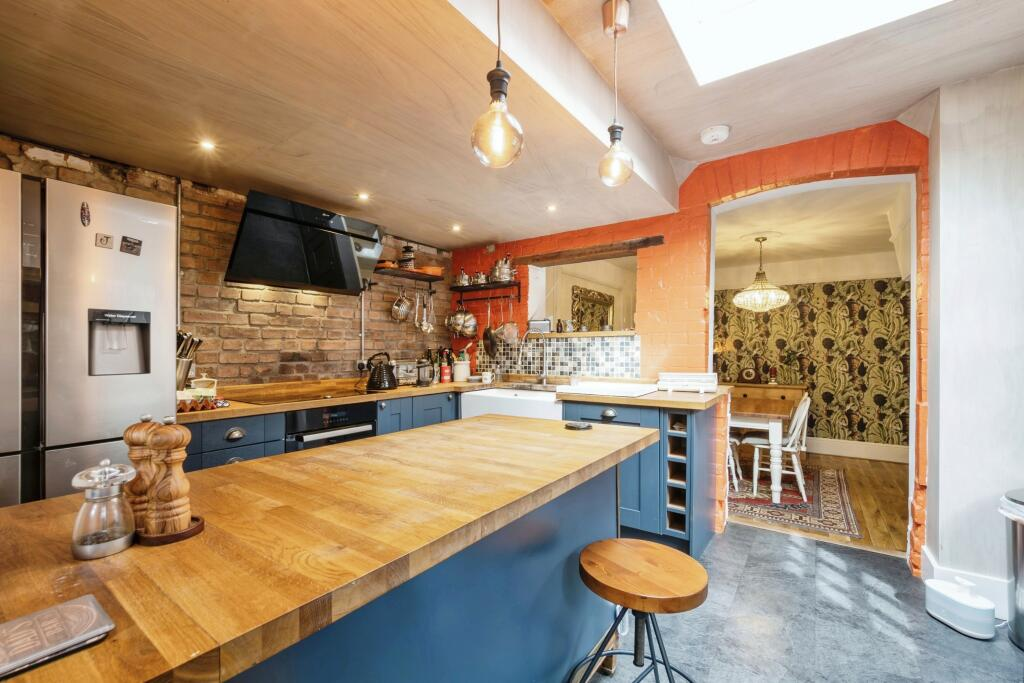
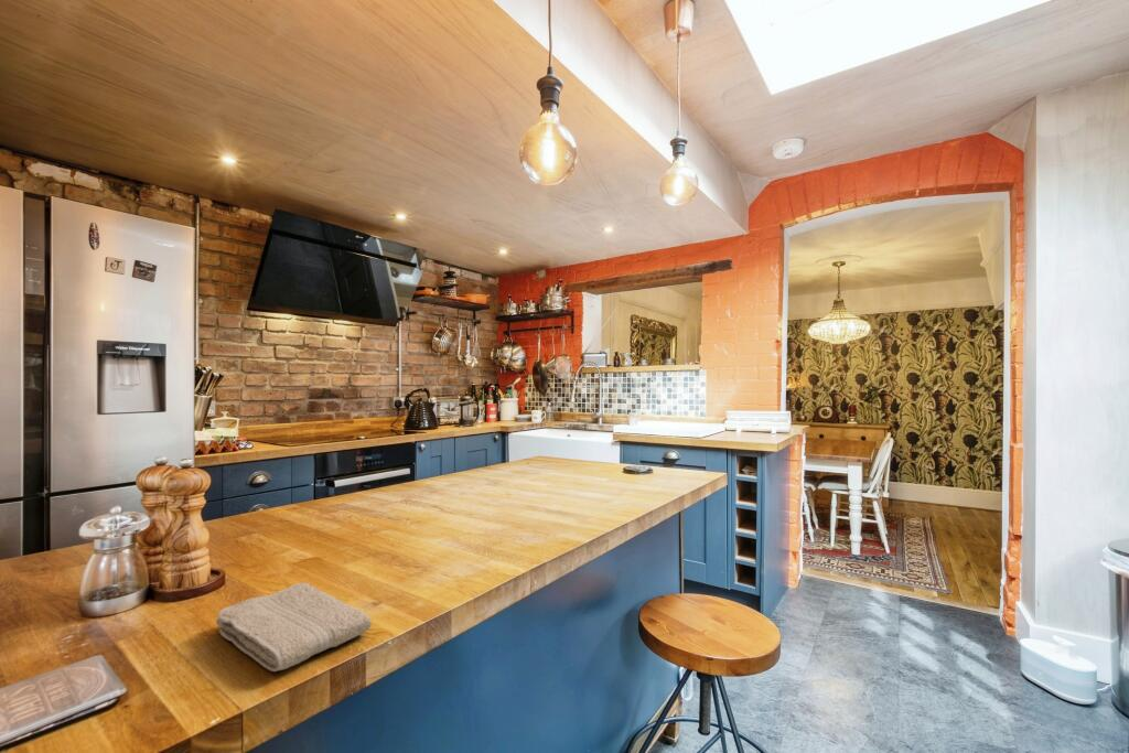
+ washcloth [215,582,373,673]
